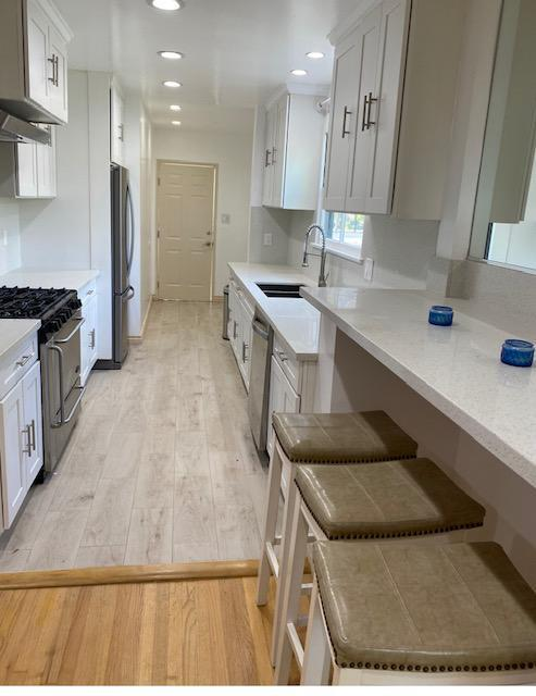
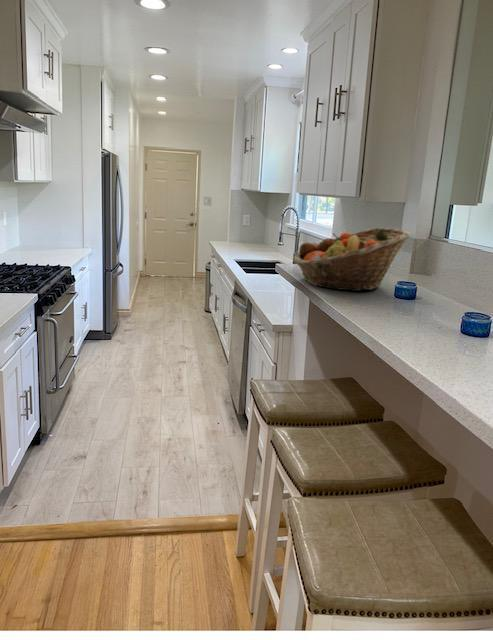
+ fruit basket [293,227,412,292]
